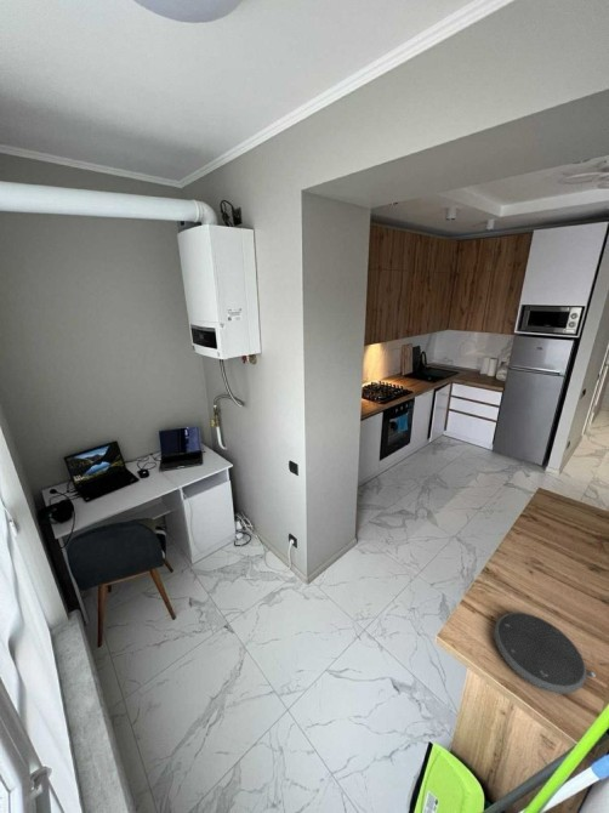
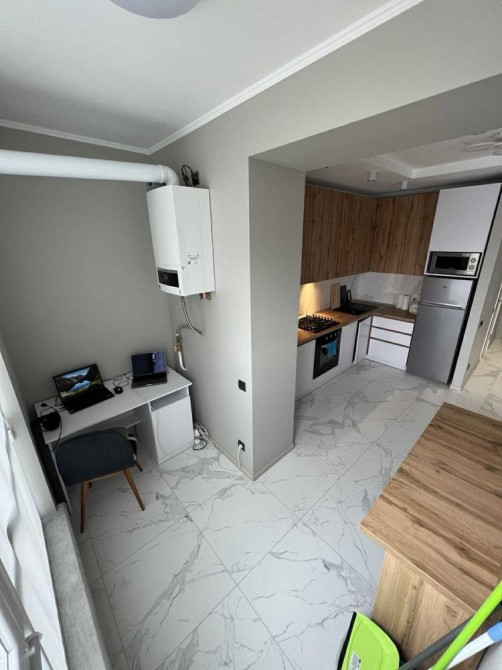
- speaker [493,612,597,695]
